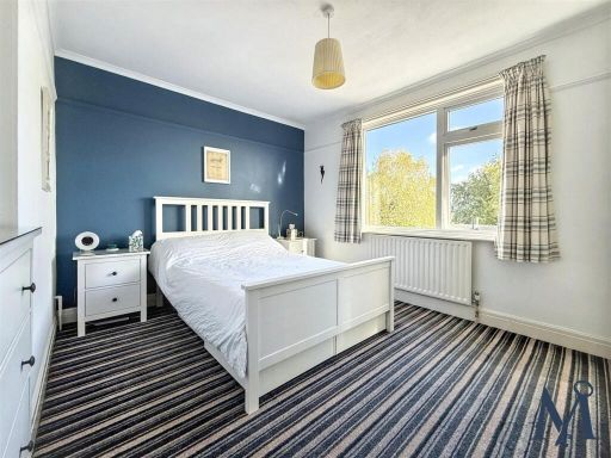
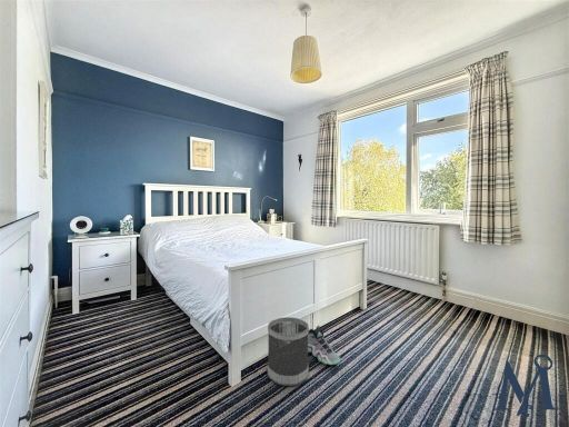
+ wastebasket [267,316,310,387]
+ sneaker [308,325,341,366]
